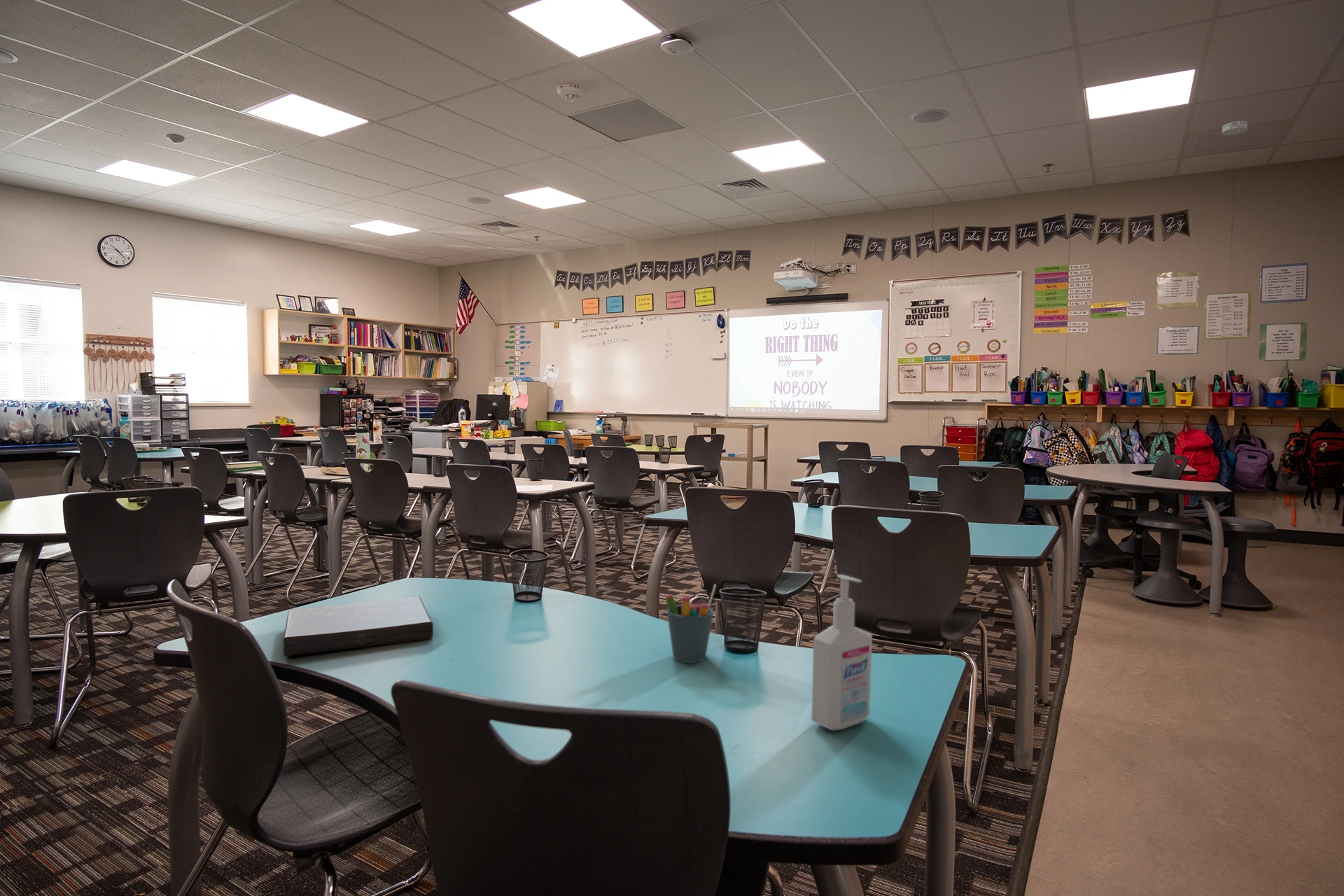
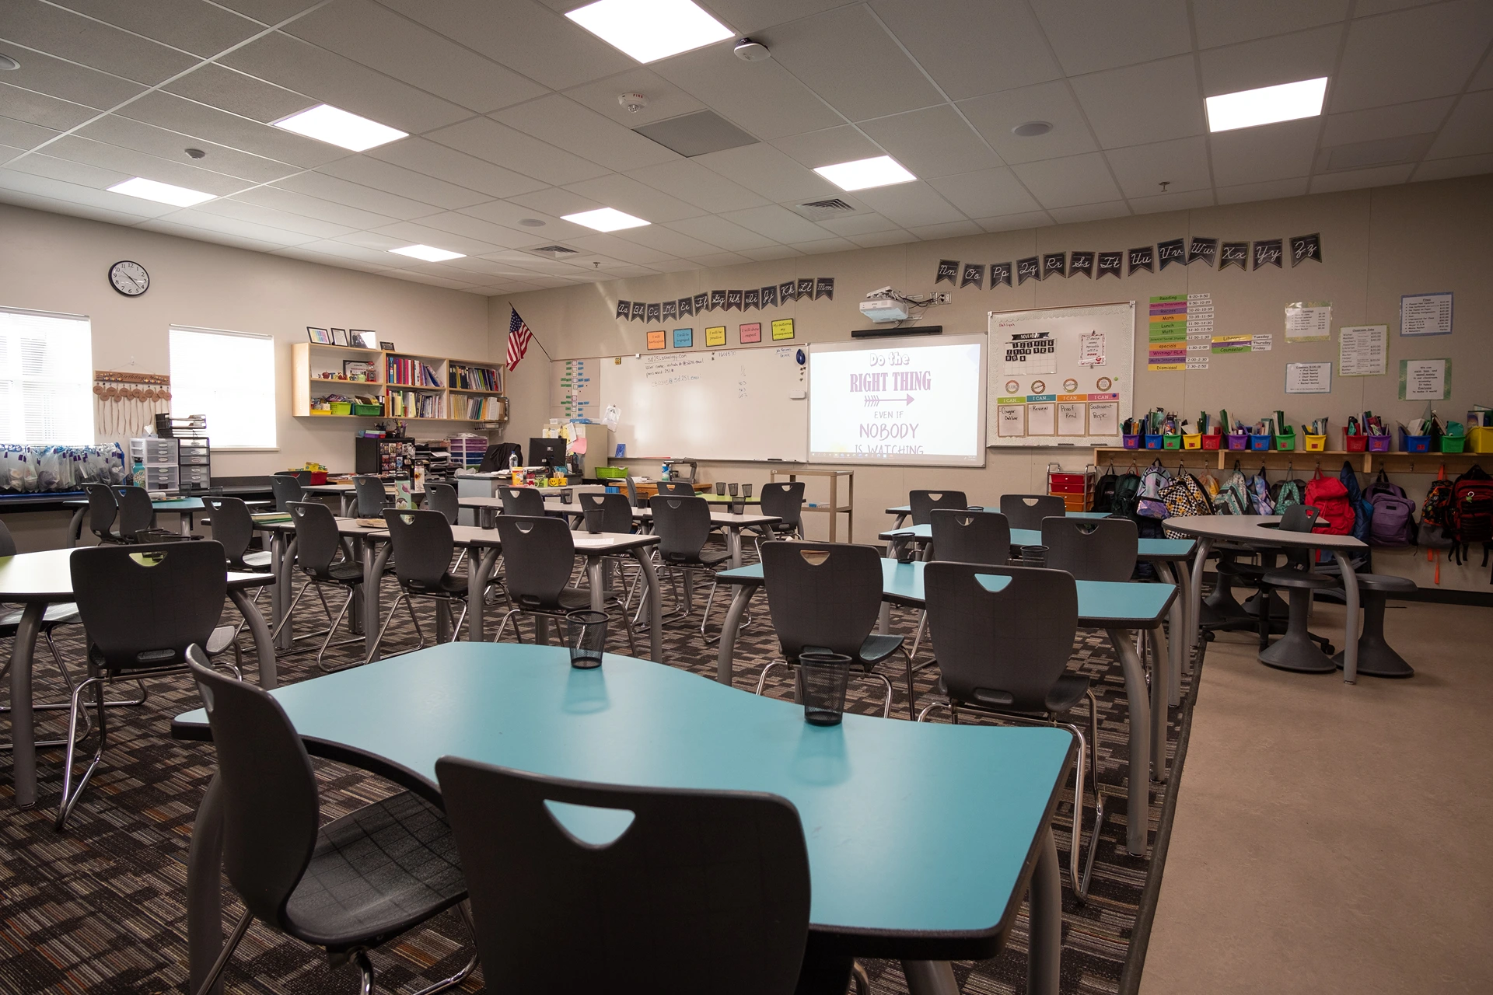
- pen holder [664,584,717,664]
- bottle [811,574,873,731]
- book [283,596,434,657]
- smoke detector [1222,120,1248,136]
